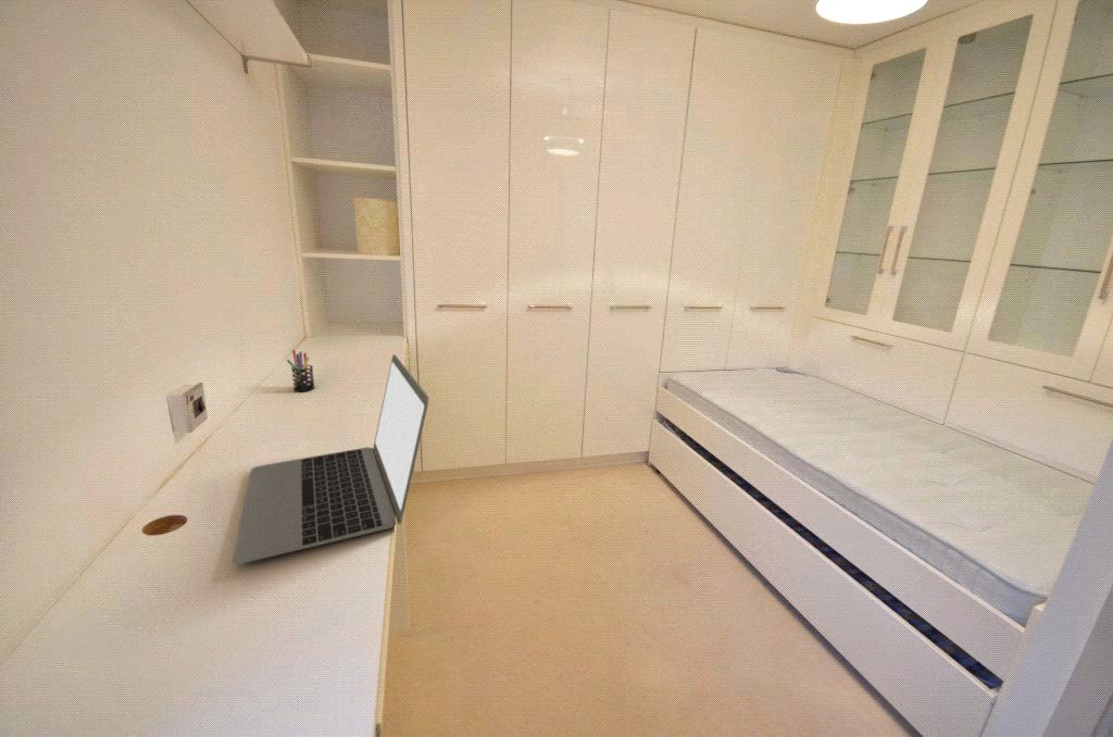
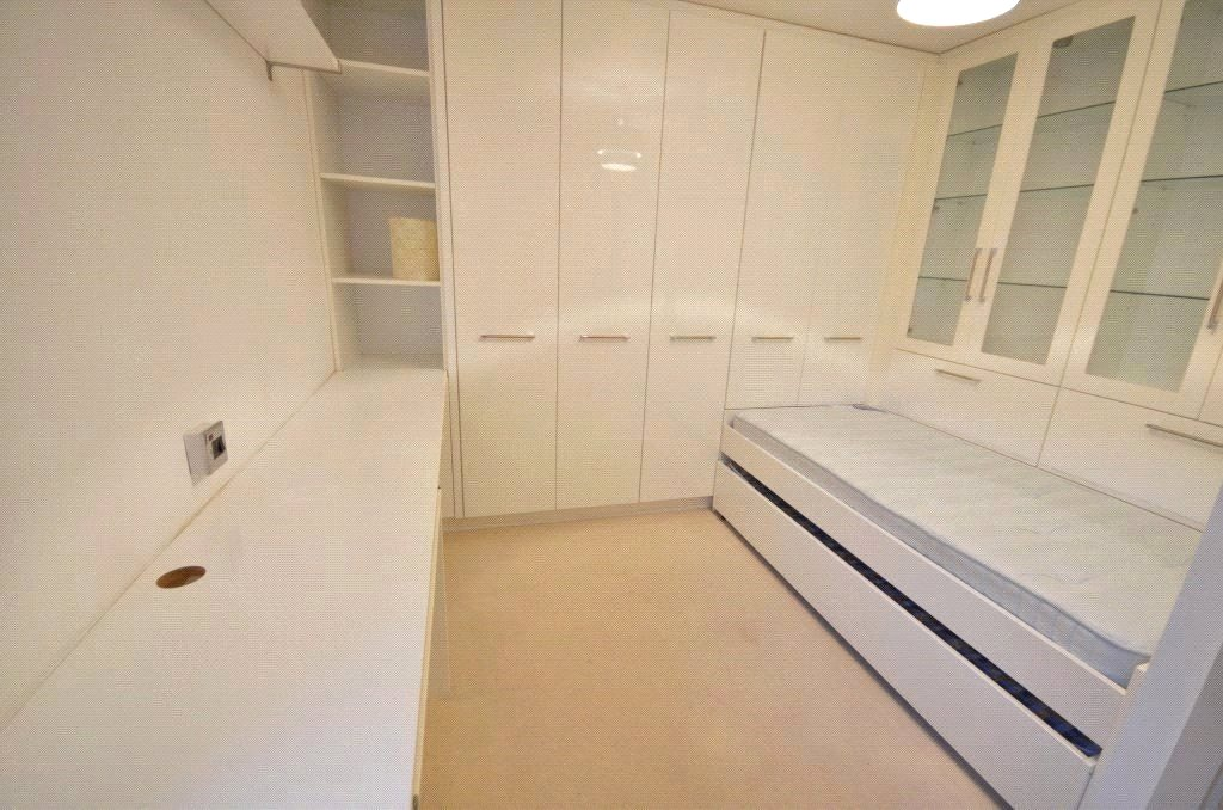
- laptop [232,353,429,565]
- pen holder [286,349,316,392]
